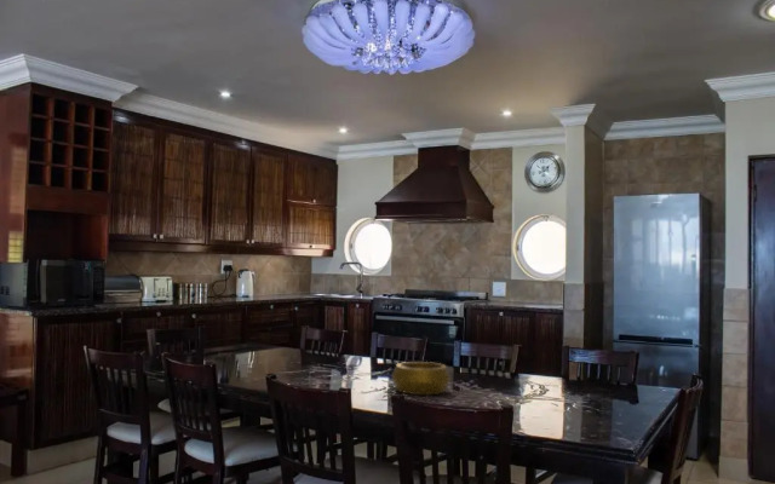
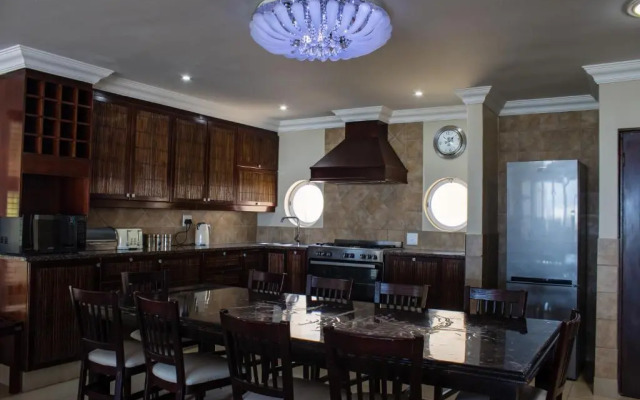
- decorative bowl [390,361,452,396]
